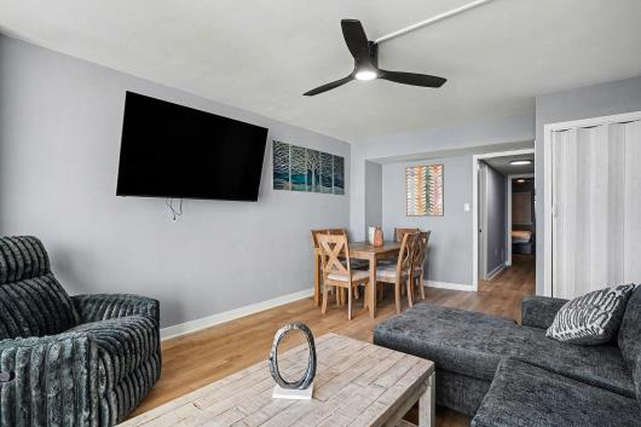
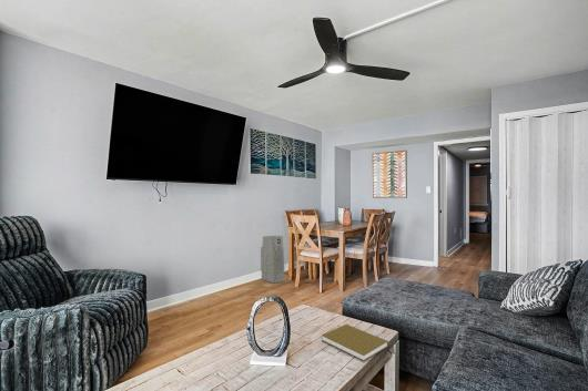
+ air purifier [260,235,286,284]
+ book [321,323,389,362]
